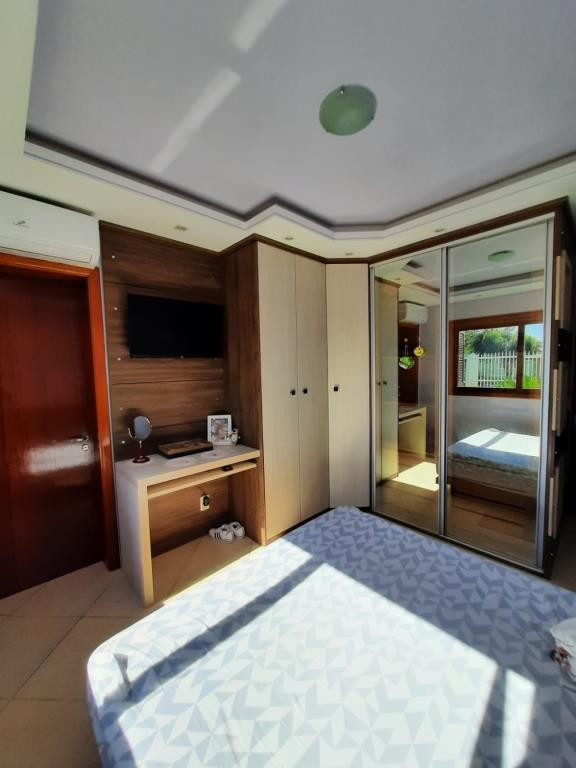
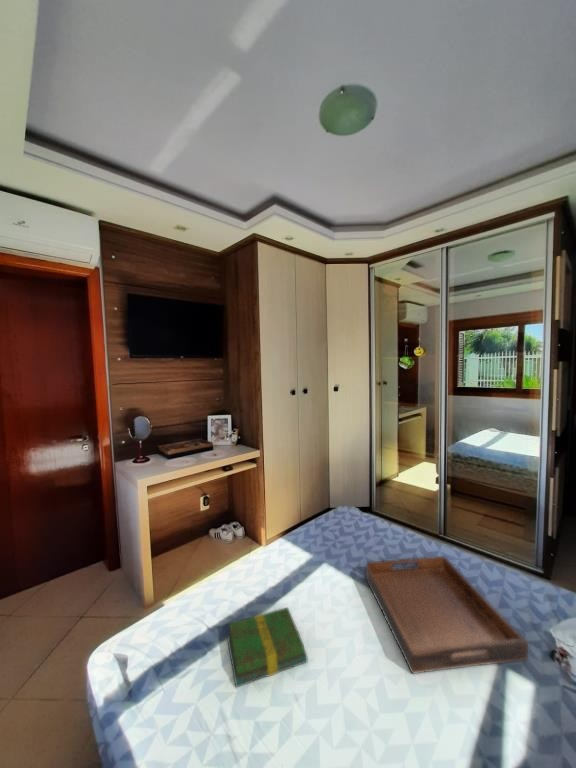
+ book [226,606,309,689]
+ serving tray [365,555,529,675]
